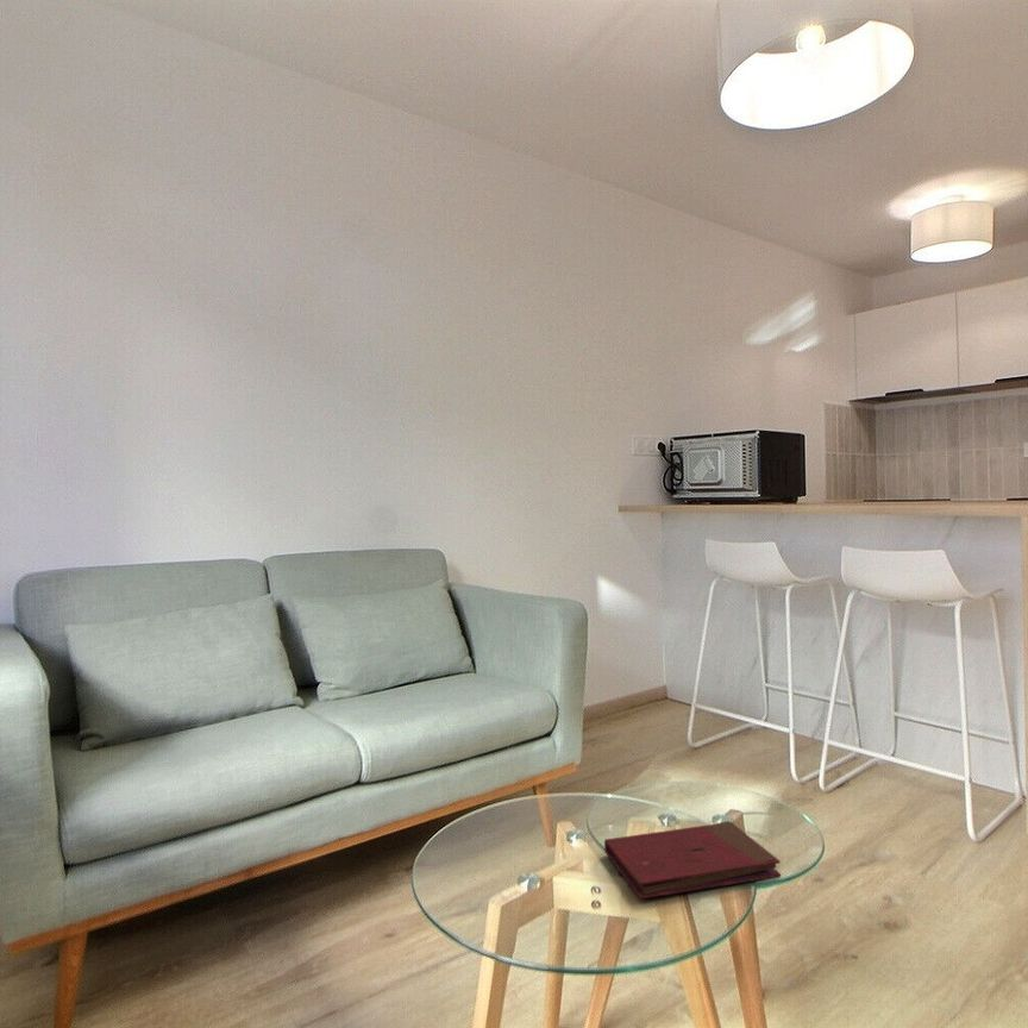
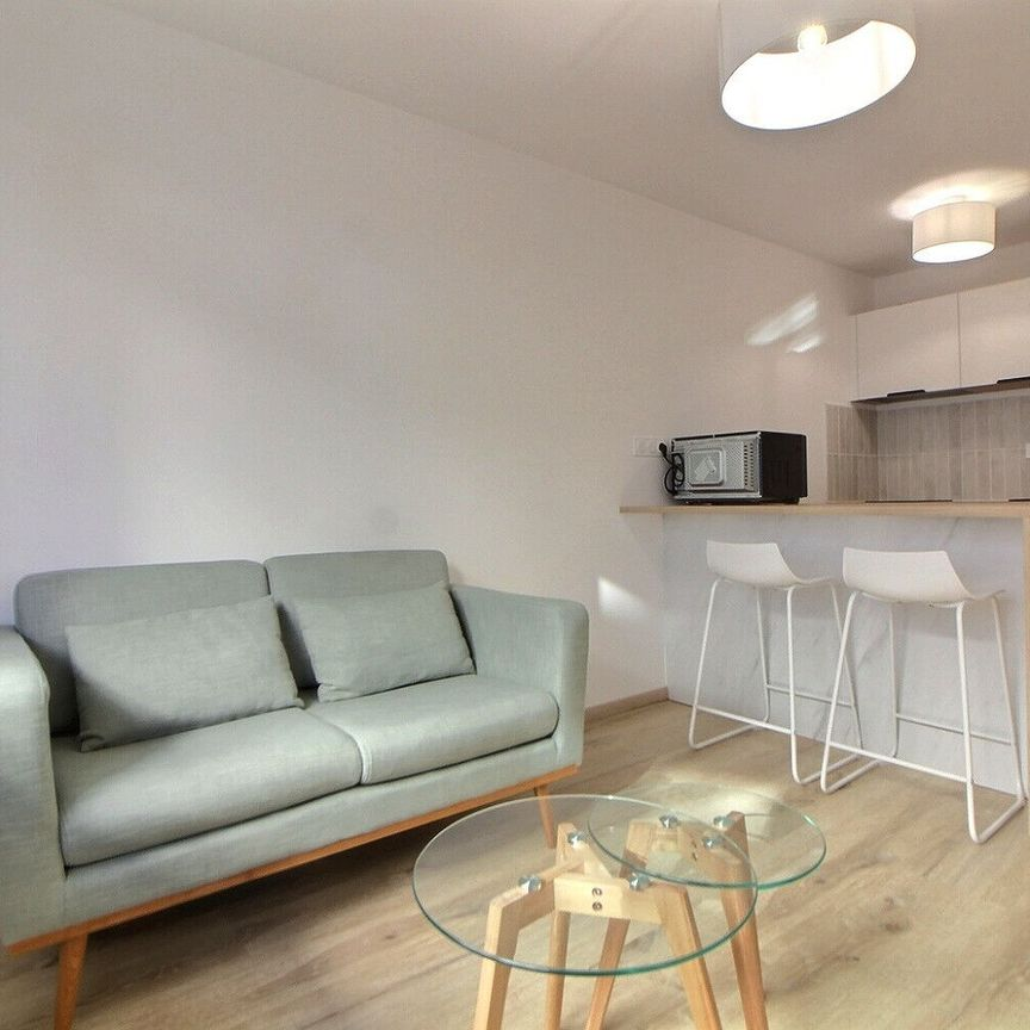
- book [603,820,782,900]
